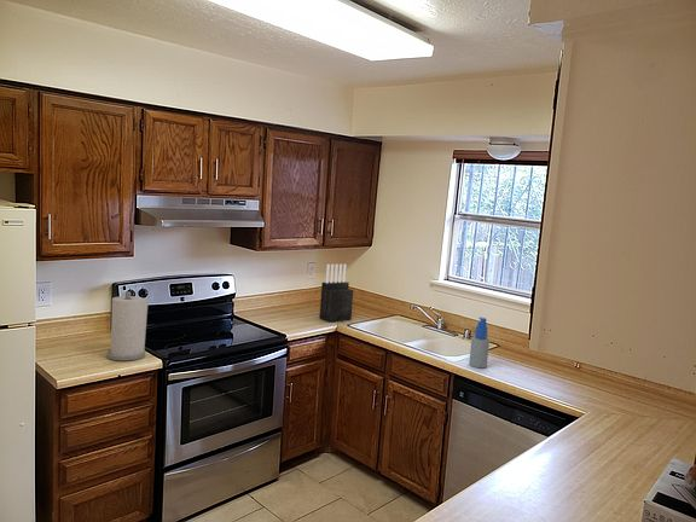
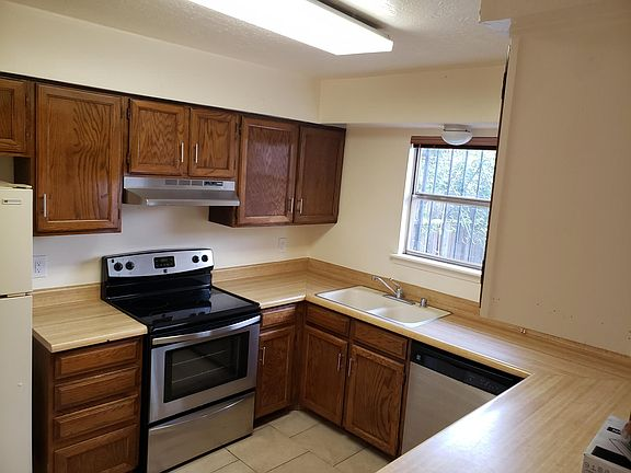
- spray bottle [468,317,491,369]
- knife block [318,263,354,323]
- paper towel [106,290,150,361]
